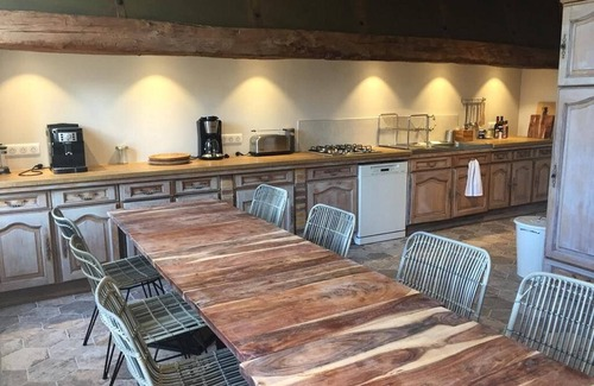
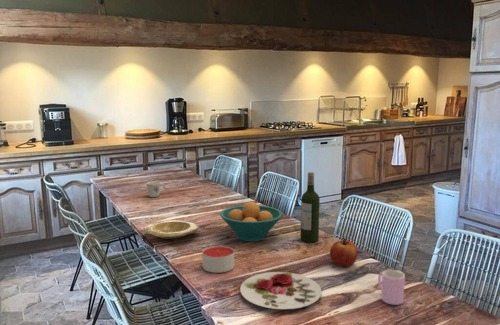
+ apple [329,237,358,268]
+ plate [142,219,200,240]
+ plate [239,271,323,310]
+ wine bottle [300,171,321,243]
+ candle [201,245,235,274]
+ fruit bowl [219,201,284,242]
+ cup [377,269,406,306]
+ mug [145,180,166,198]
